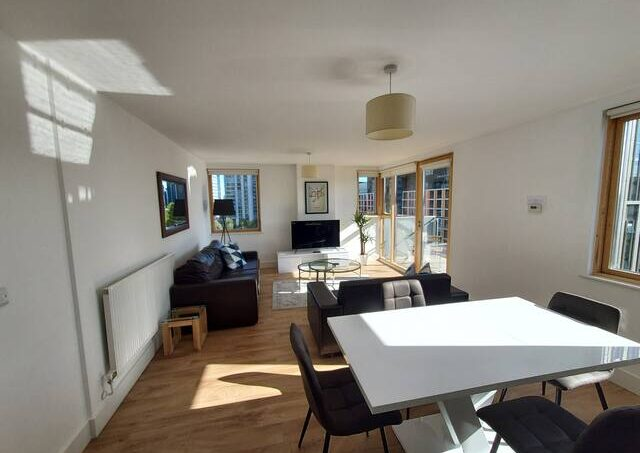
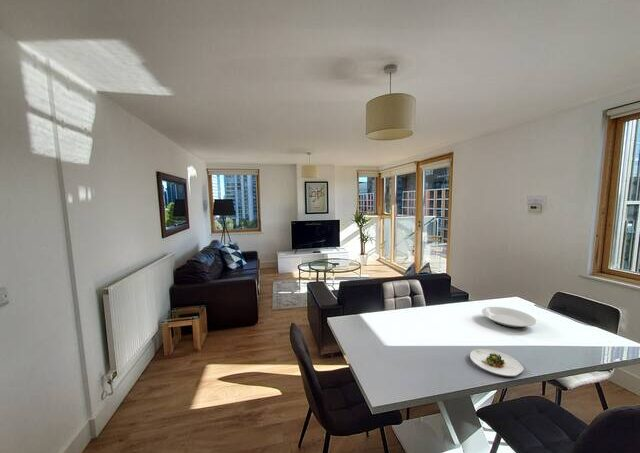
+ salad plate [469,348,525,378]
+ plate [481,306,537,329]
